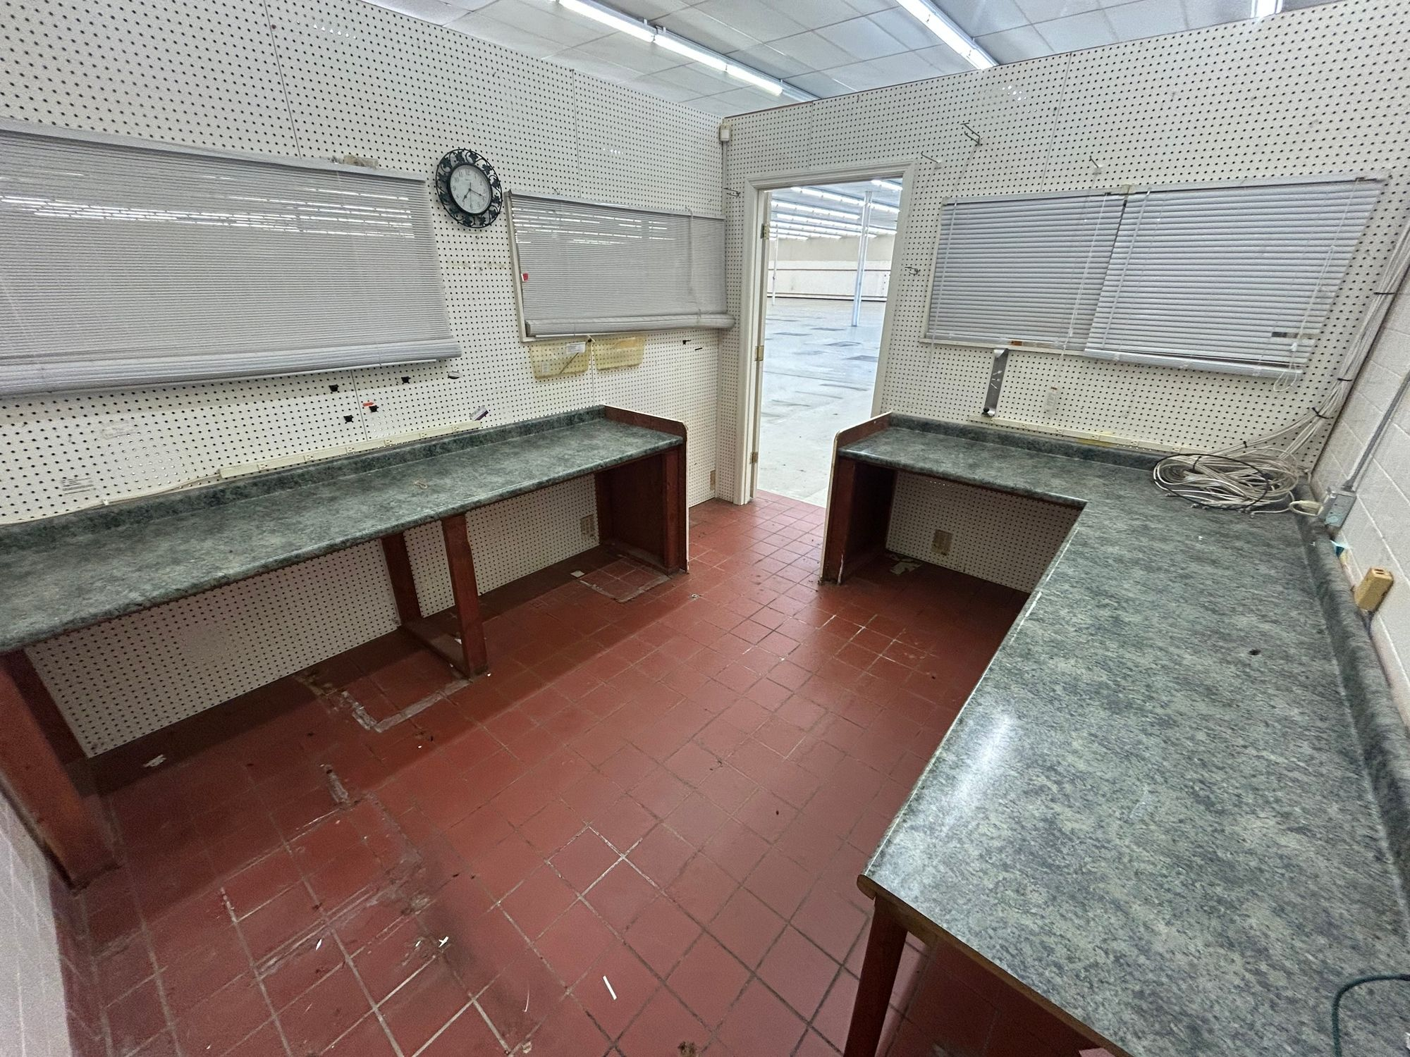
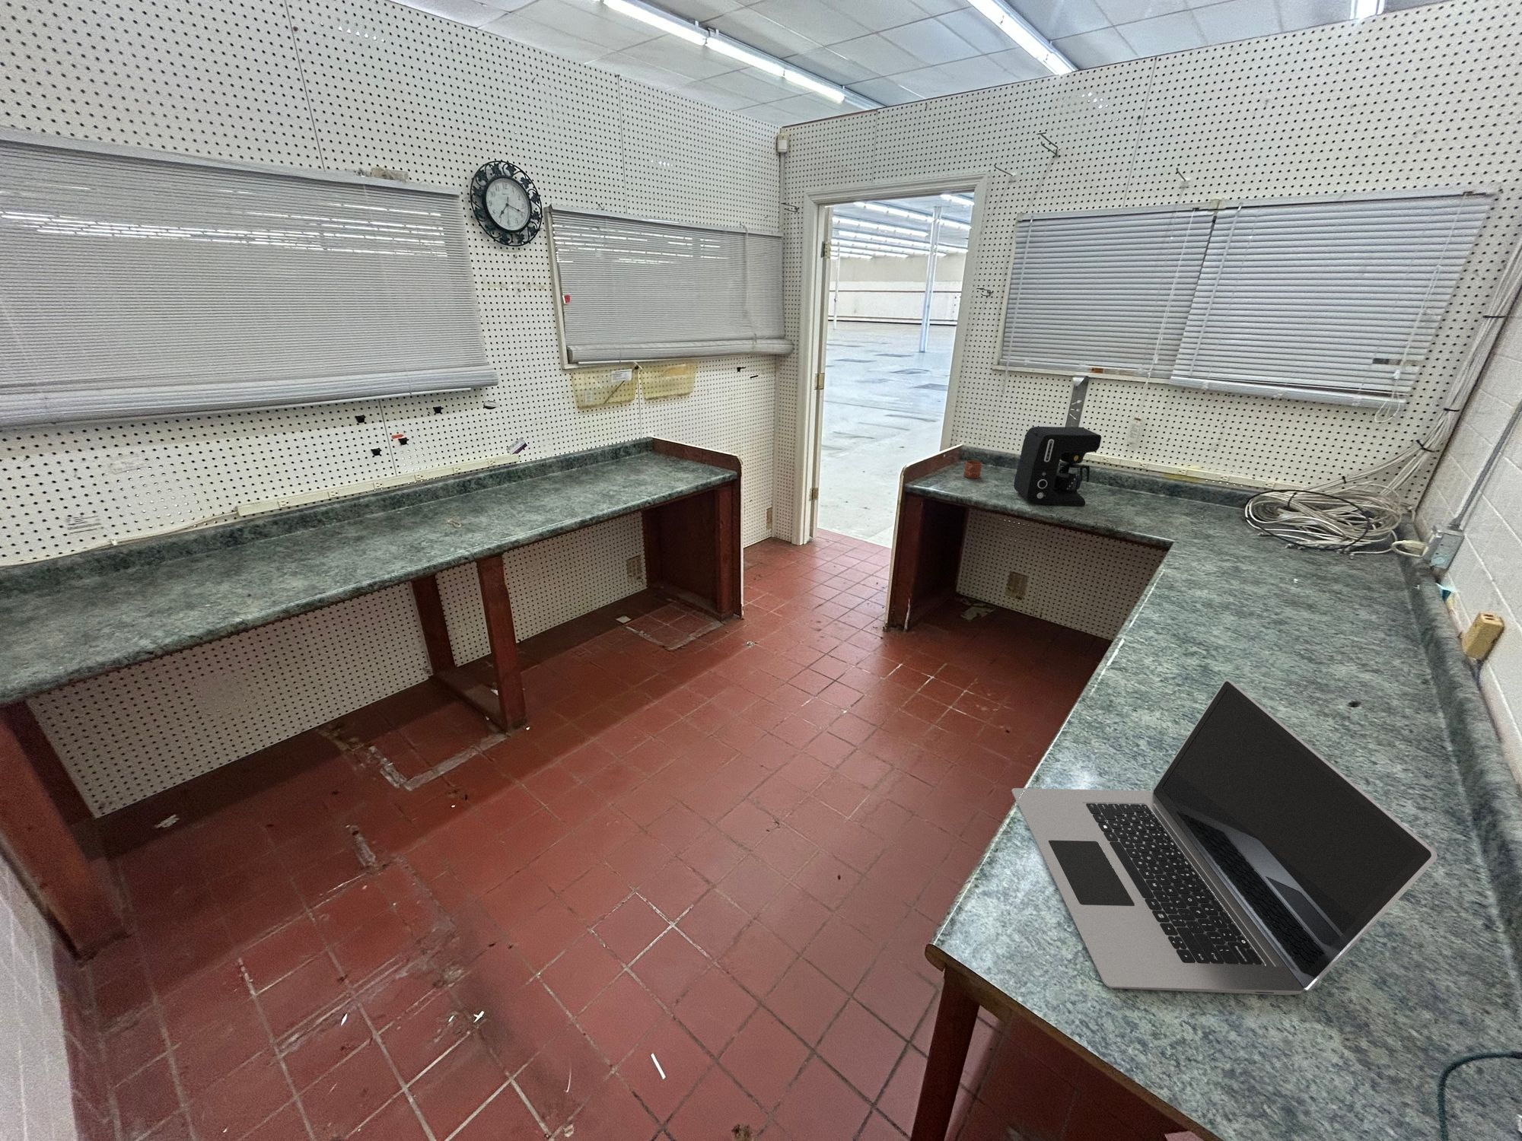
+ coffee maker [1013,425,1101,507]
+ mug [962,460,983,479]
+ laptop [1011,680,1438,996]
